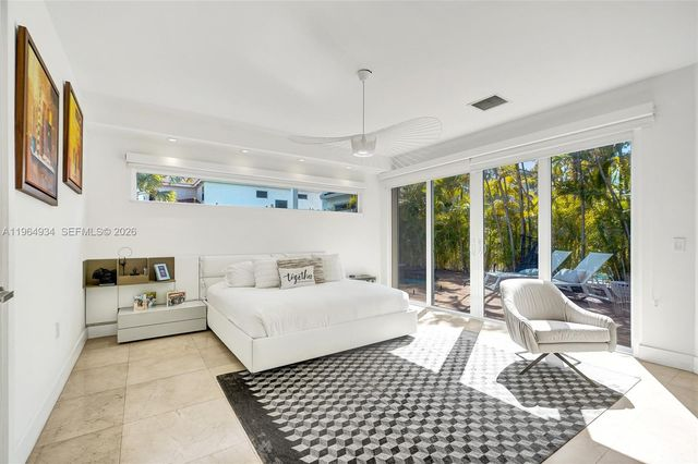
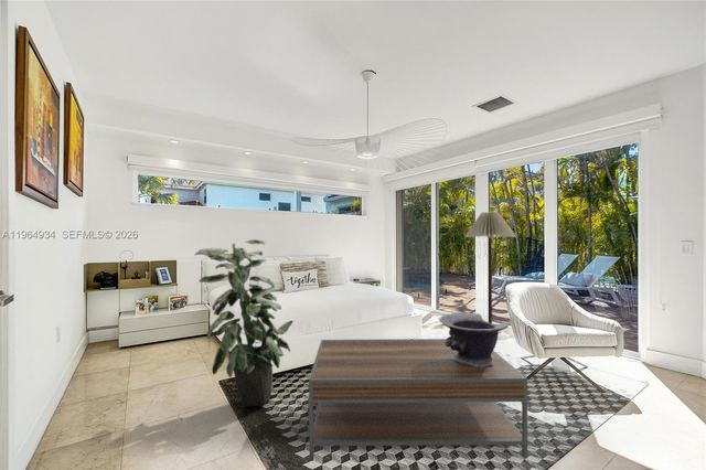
+ decorative bowl [439,311,510,367]
+ indoor plant [194,238,295,408]
+ floor lamp [463,211,517,341]
+ coffee table [308,338,528,460]
